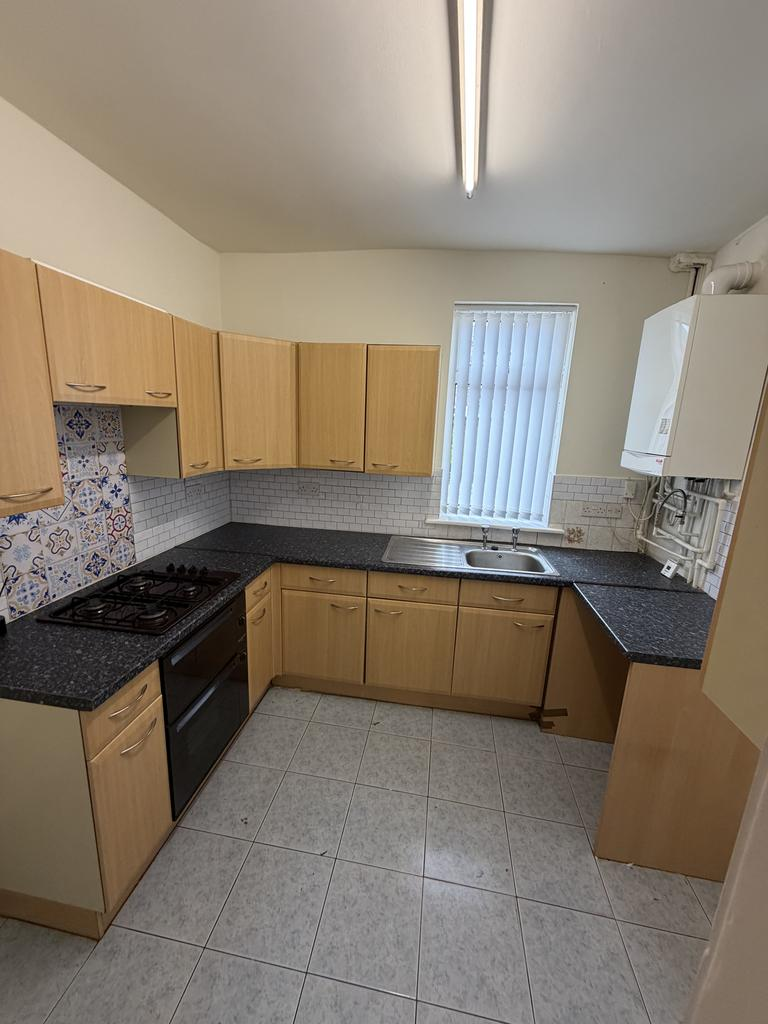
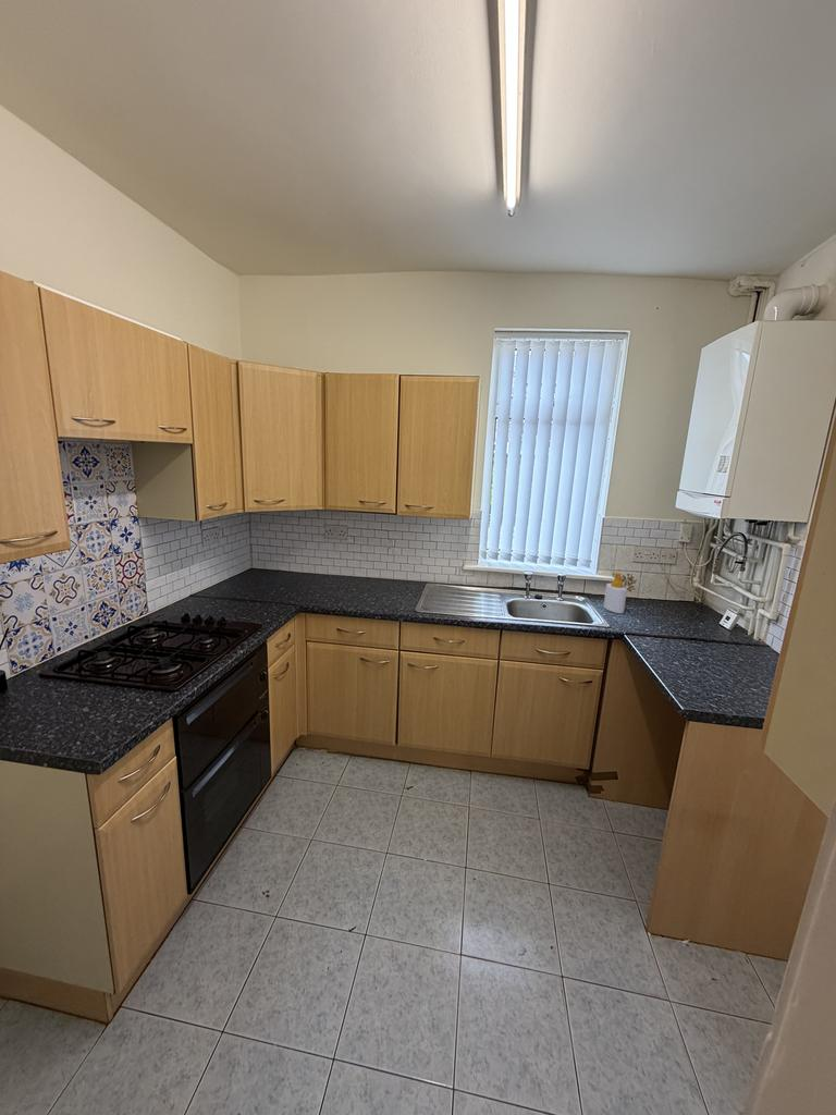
+ soap bottle [603,572,628,614]
